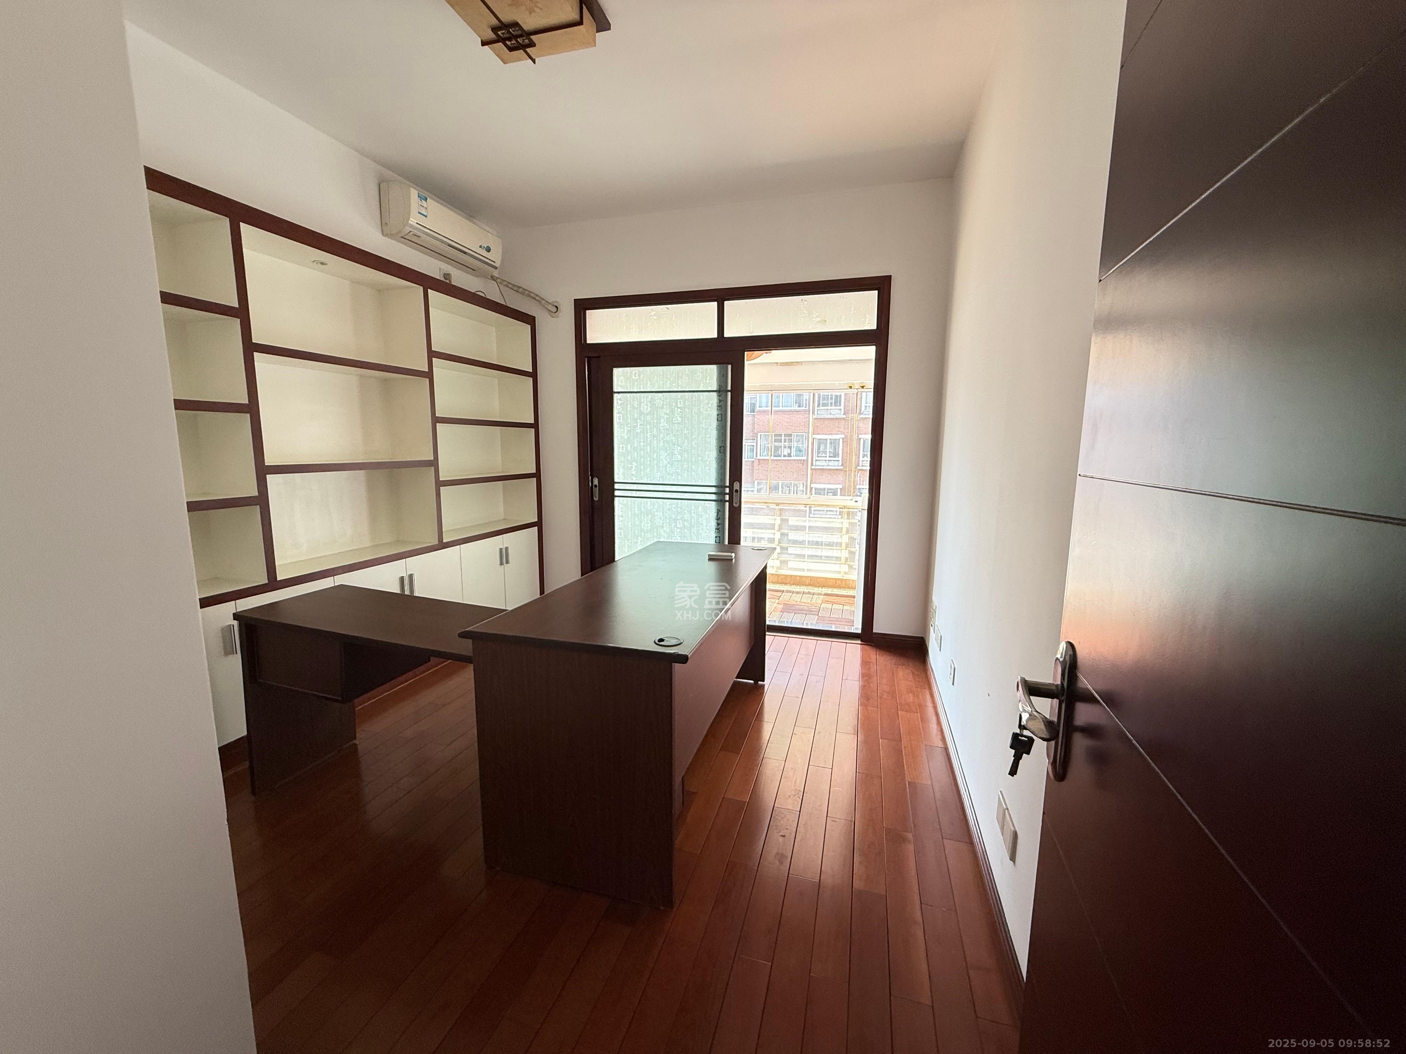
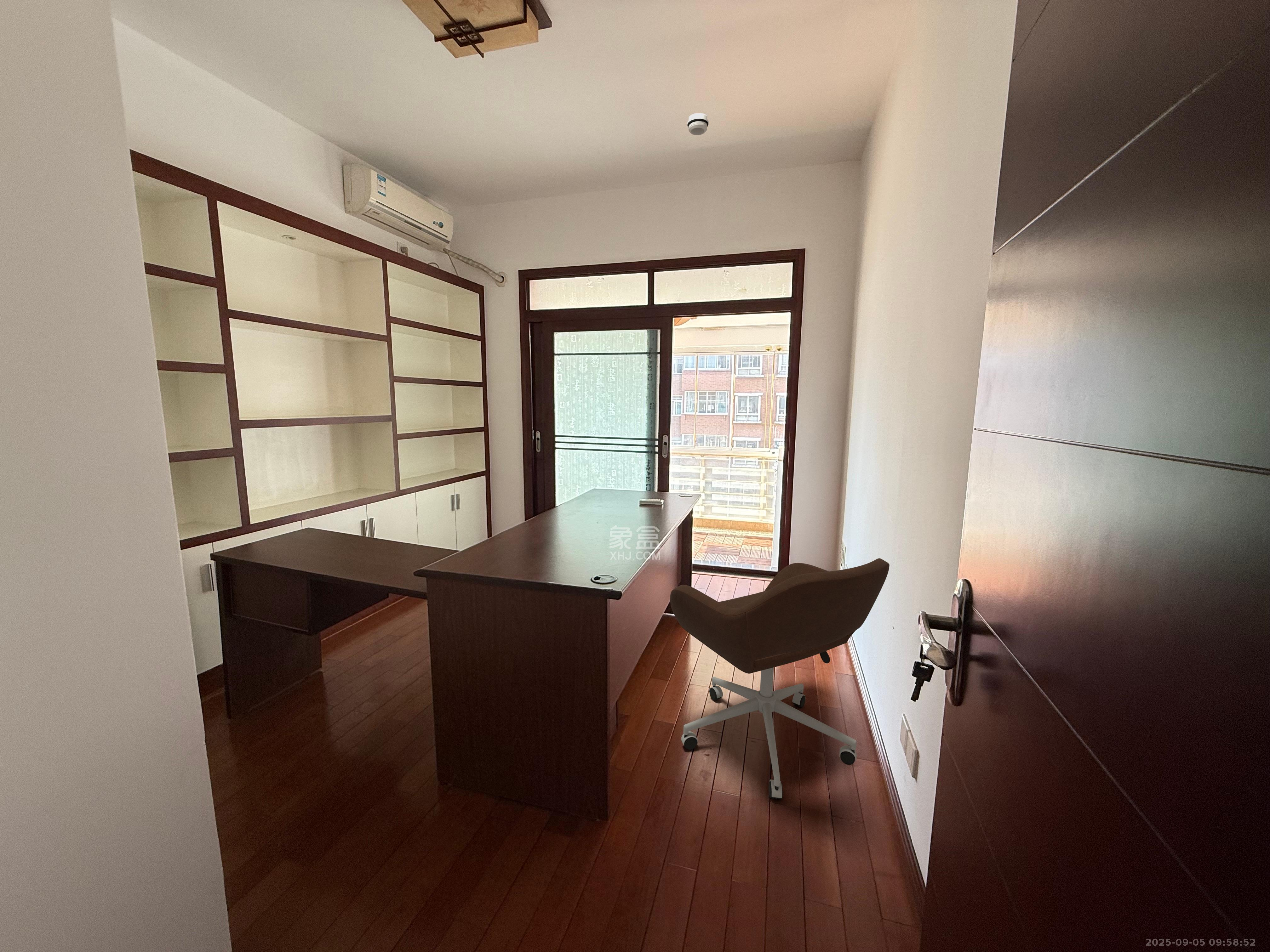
+ smoke detector [687,113,709,136]
+ office chair [670,558,890,799]
